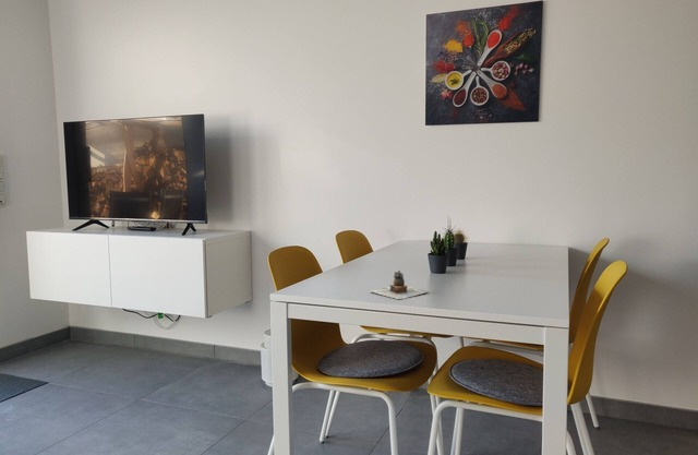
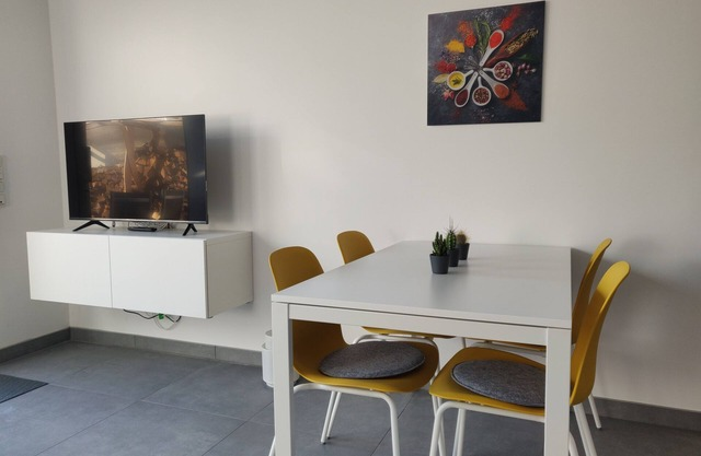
- teapot [371,270,429,300]
